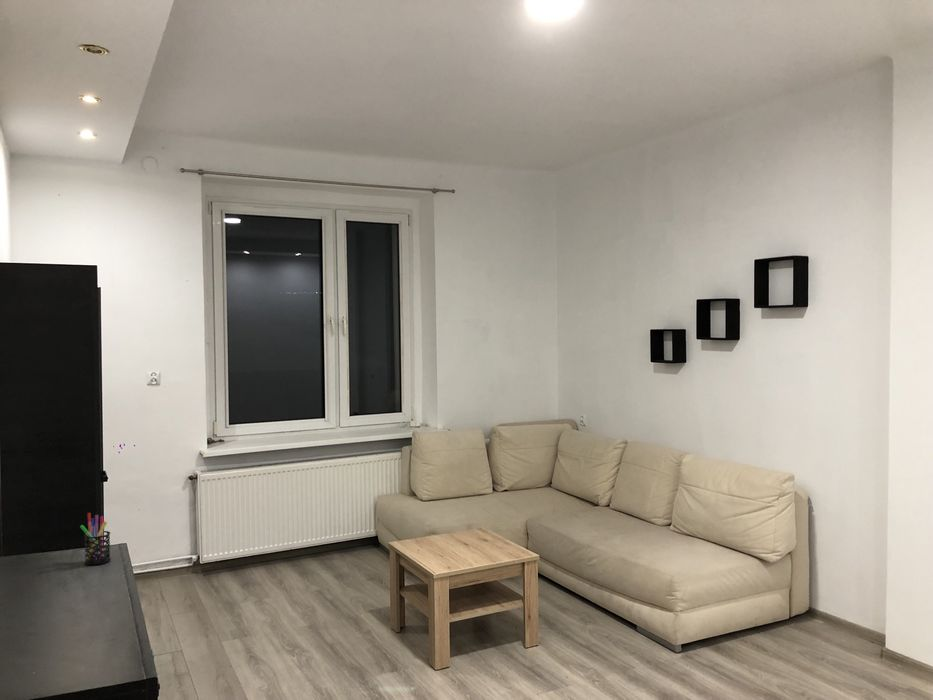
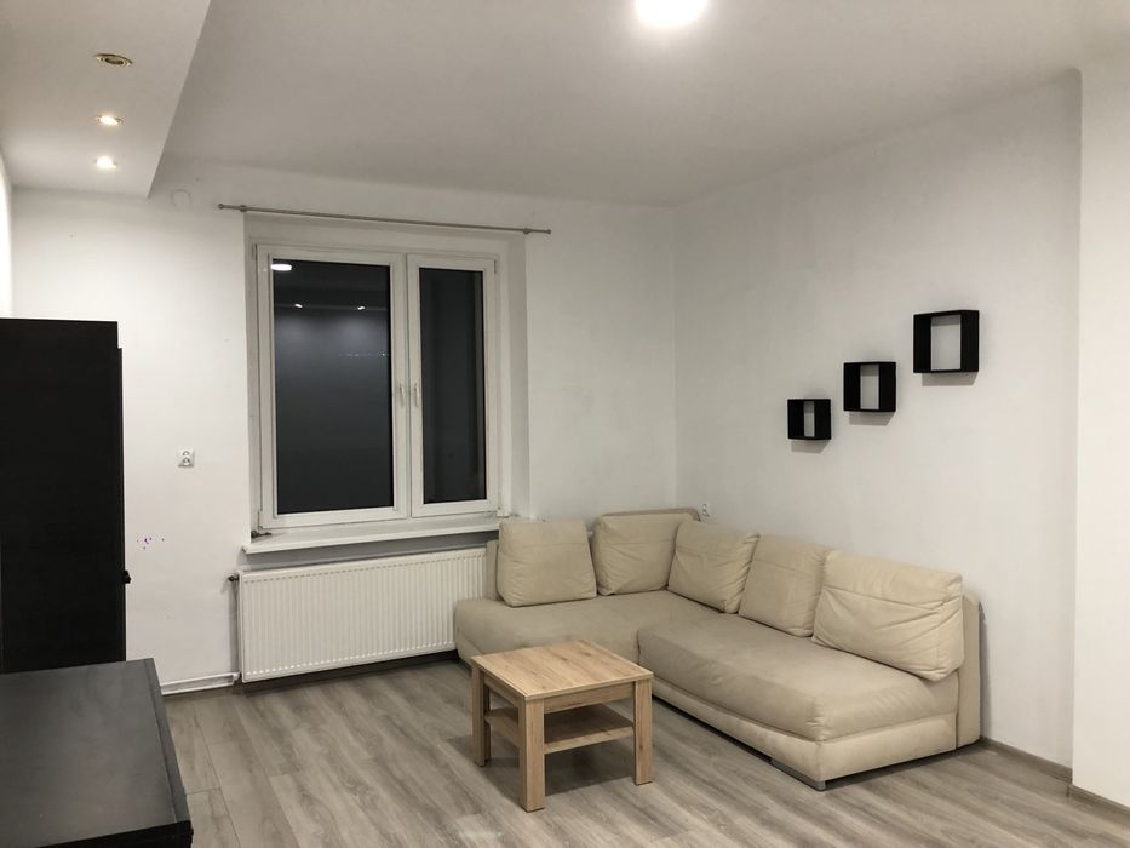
- pen holder [79,512,112,566]
